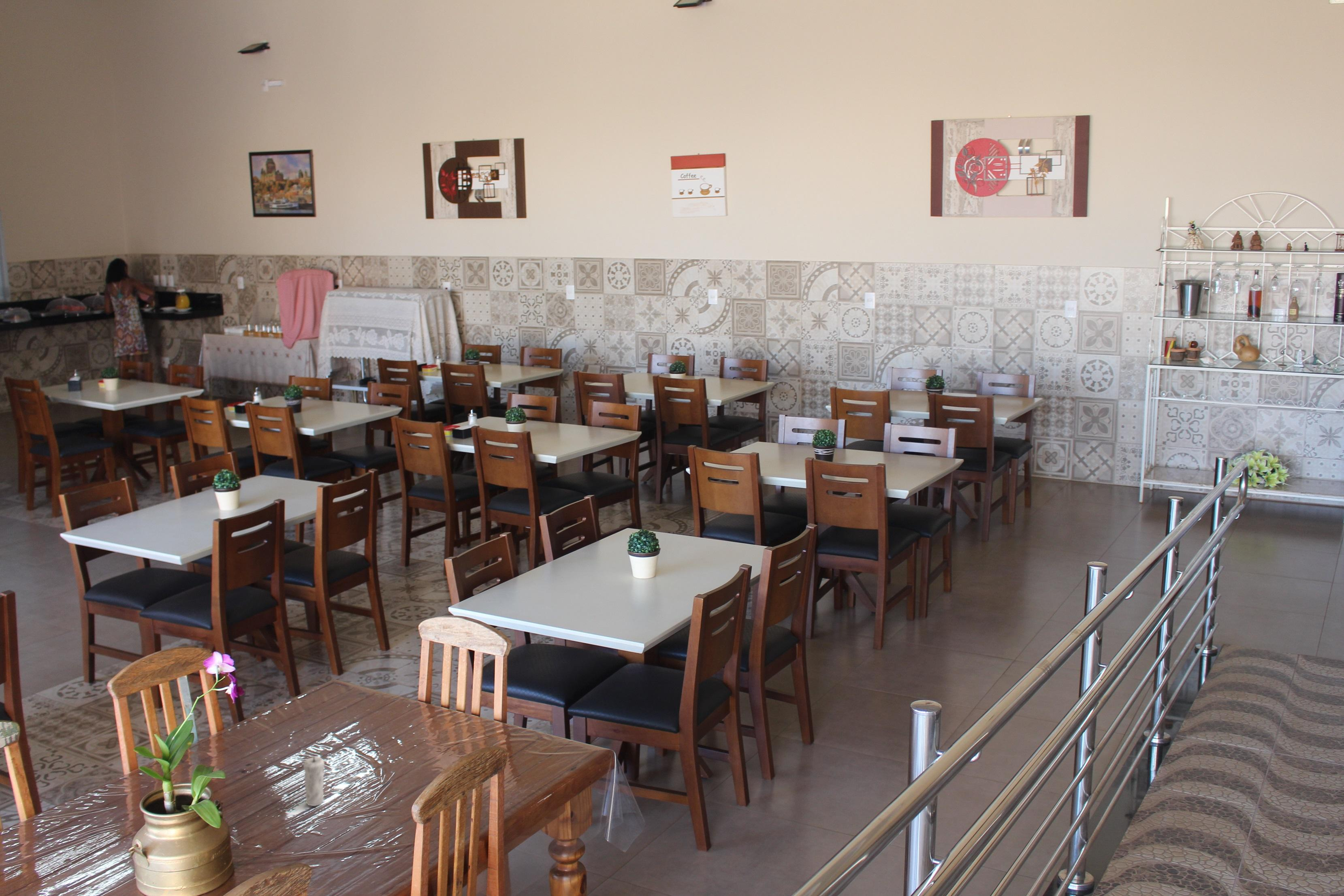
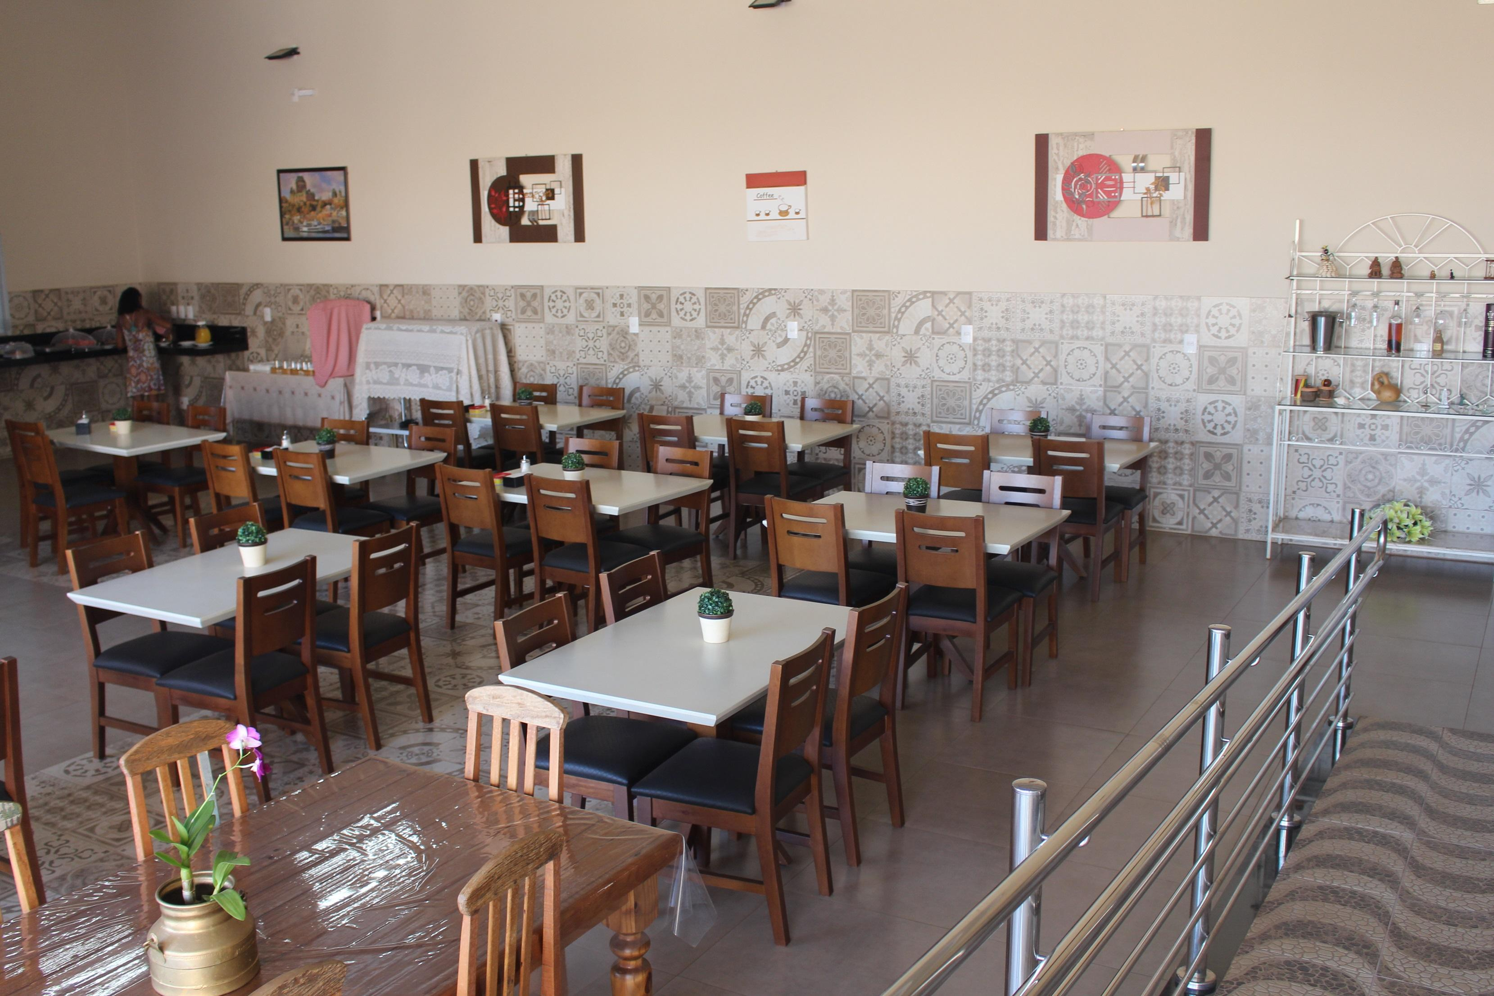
- candle [303,752,325,806]
